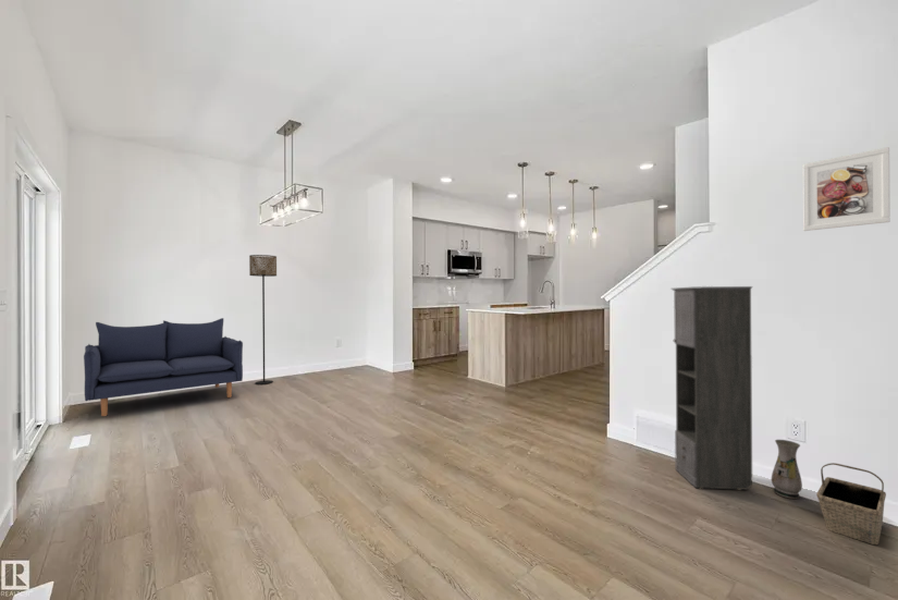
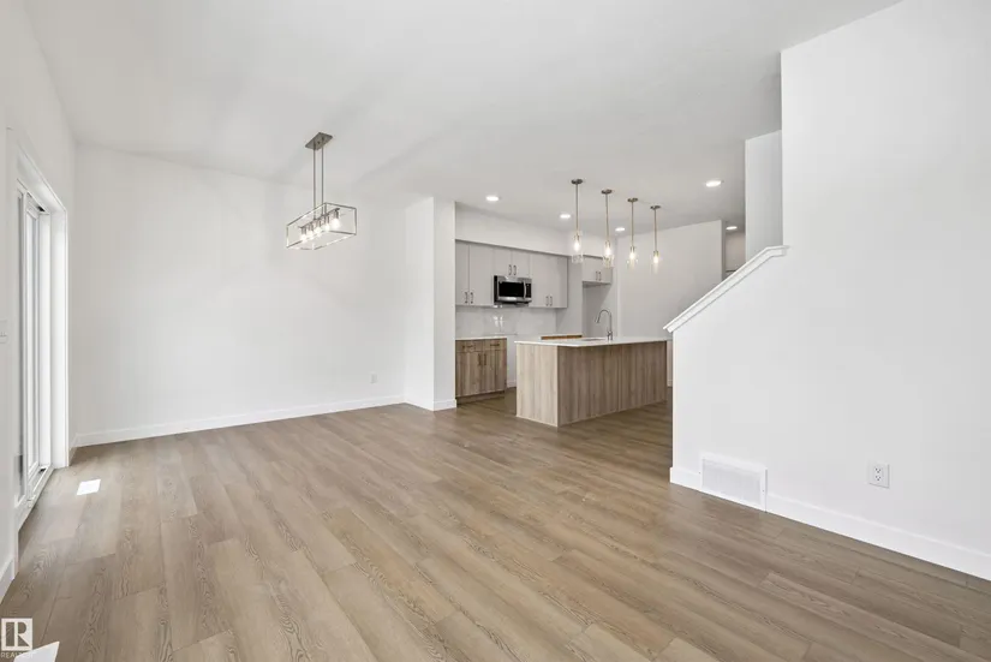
- floor lamp [248,254,278,385]
- basket [815,462,887,546]
- storage cabinet [669,285,753,491]
- vase [771,439,803,500]
- sofa [83,317,244,417]
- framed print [802,146,891,232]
